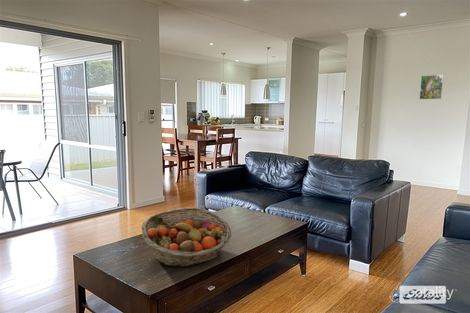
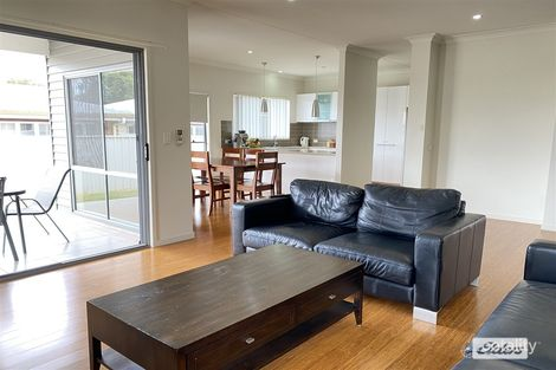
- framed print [418,74,445,100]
- fruit basket [141,207,232,268]
